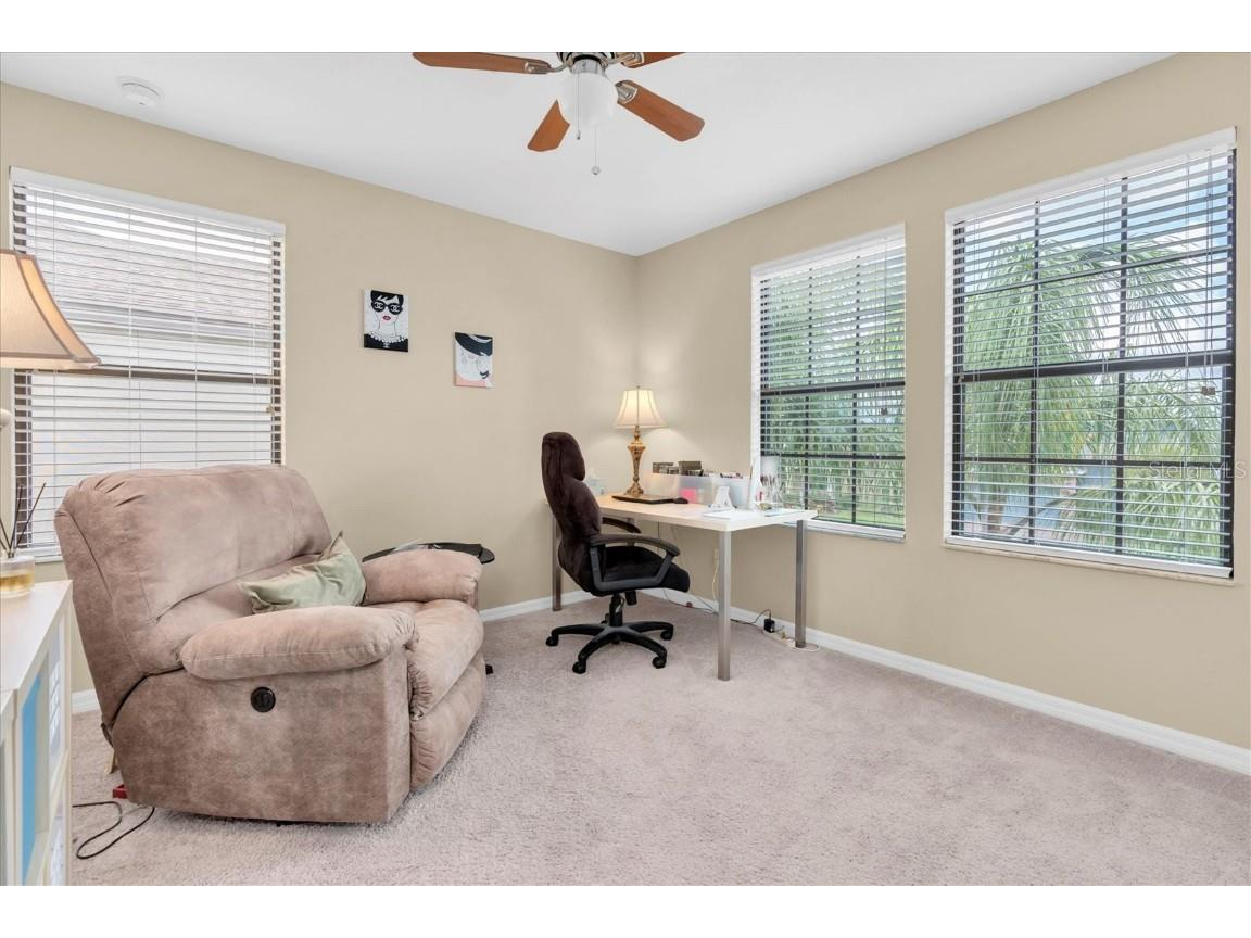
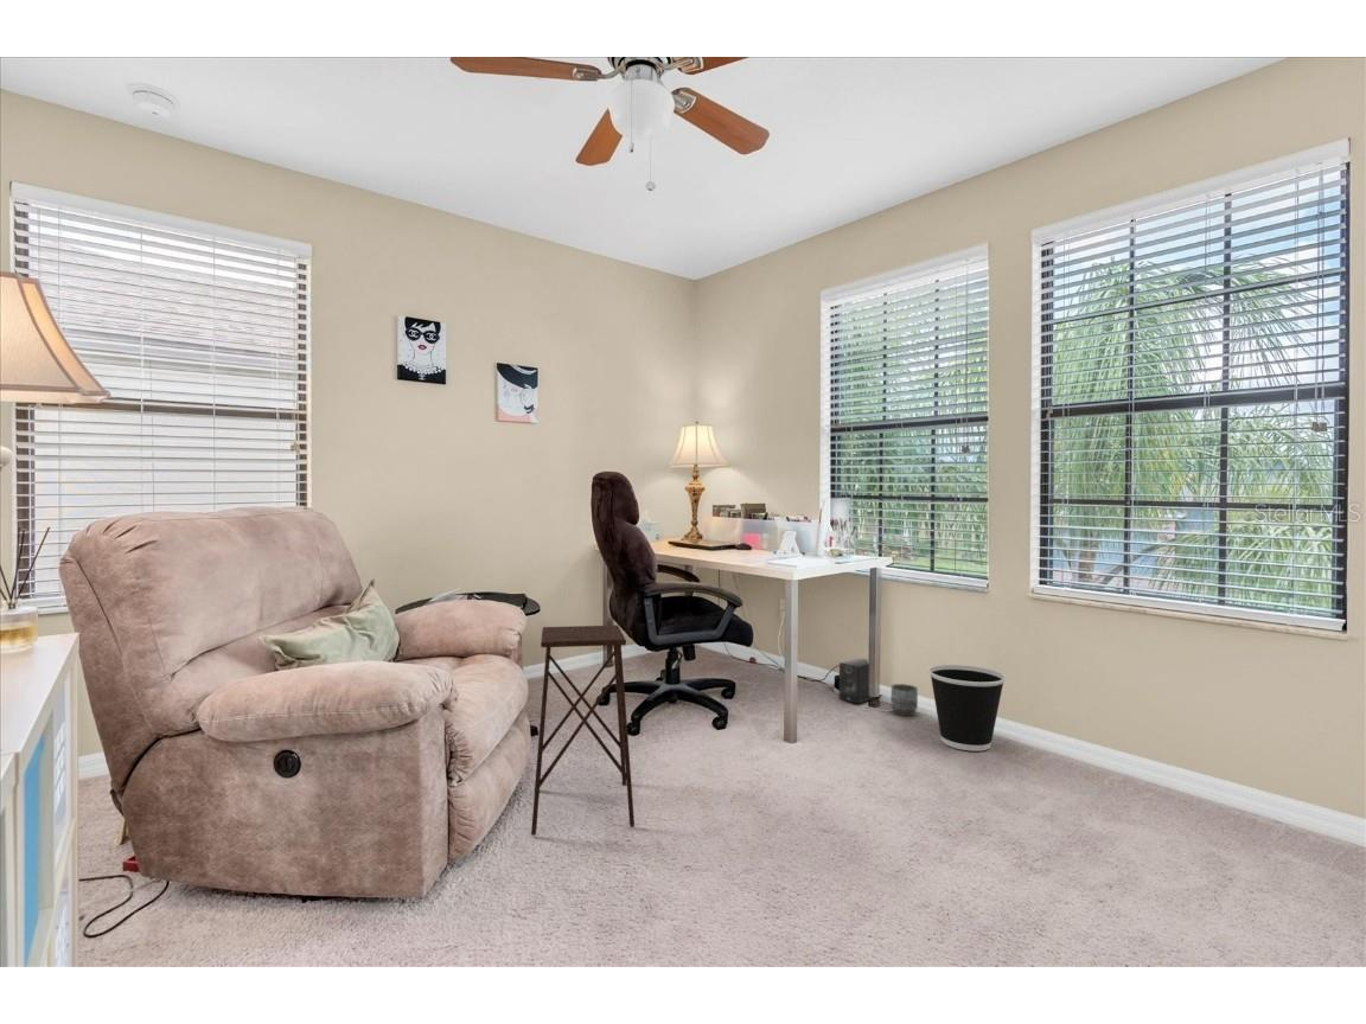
+ planter [891,683,919,717]
+ side table [530,625,636,837]
+ wastebasket [927,664,1007,753]
+ speaker [838,657,882,705]
